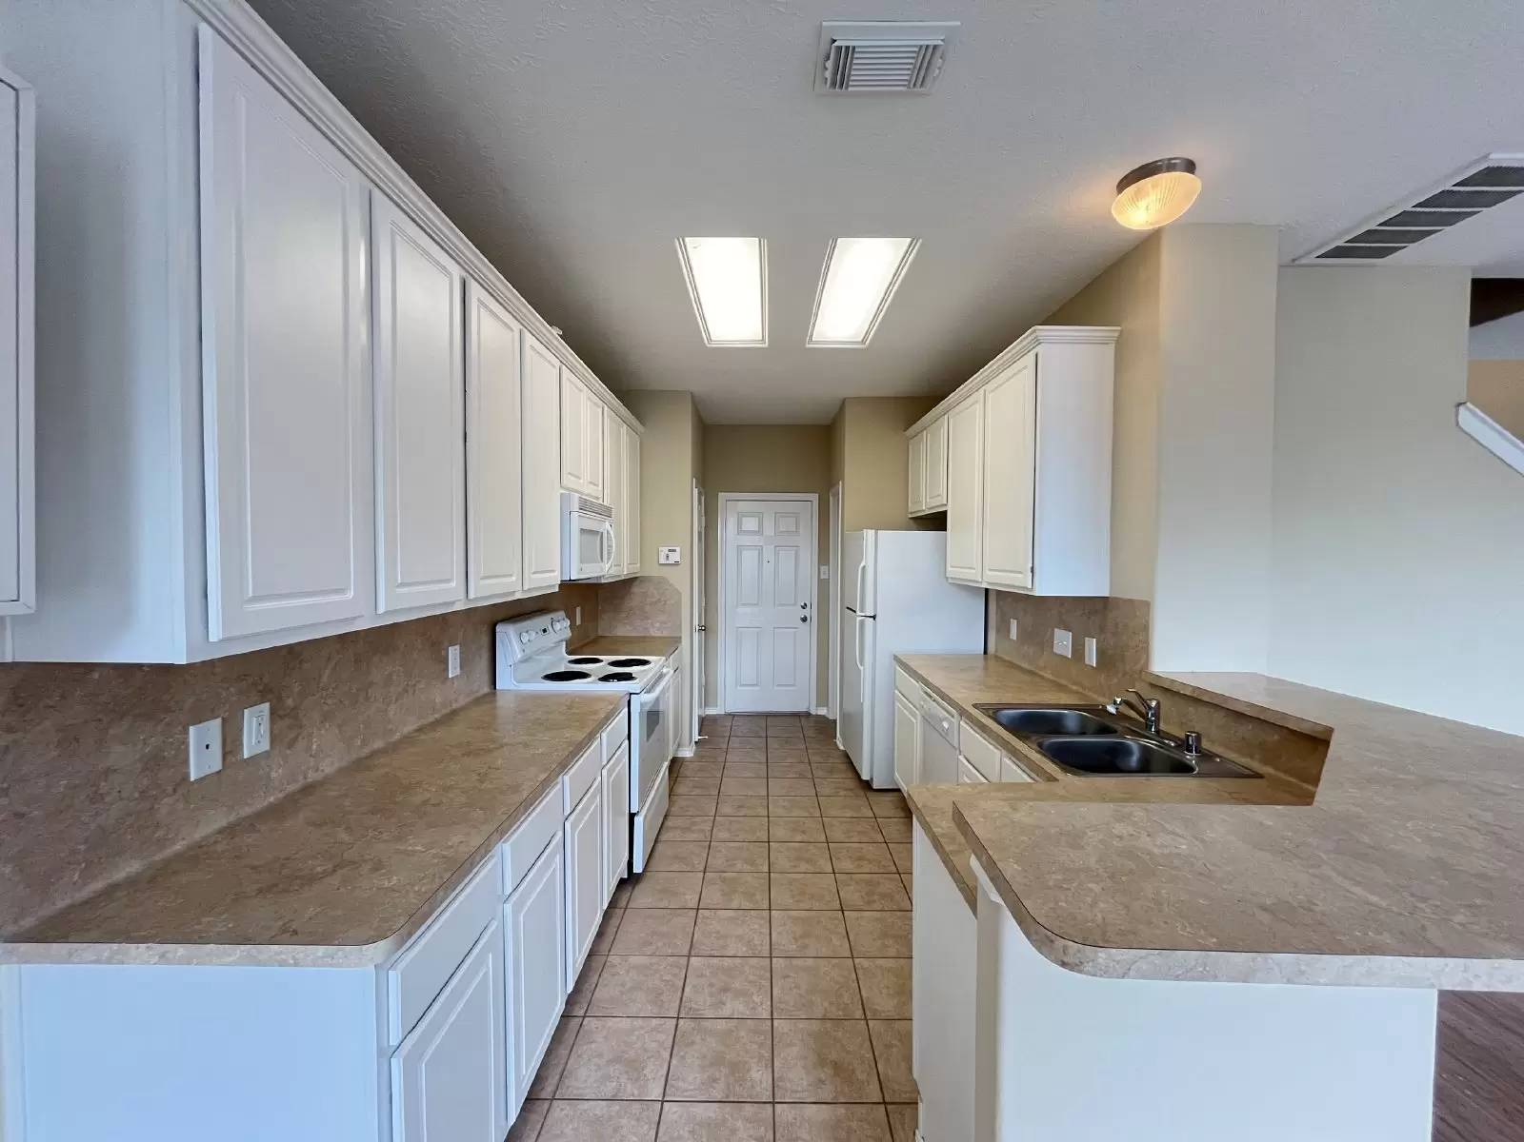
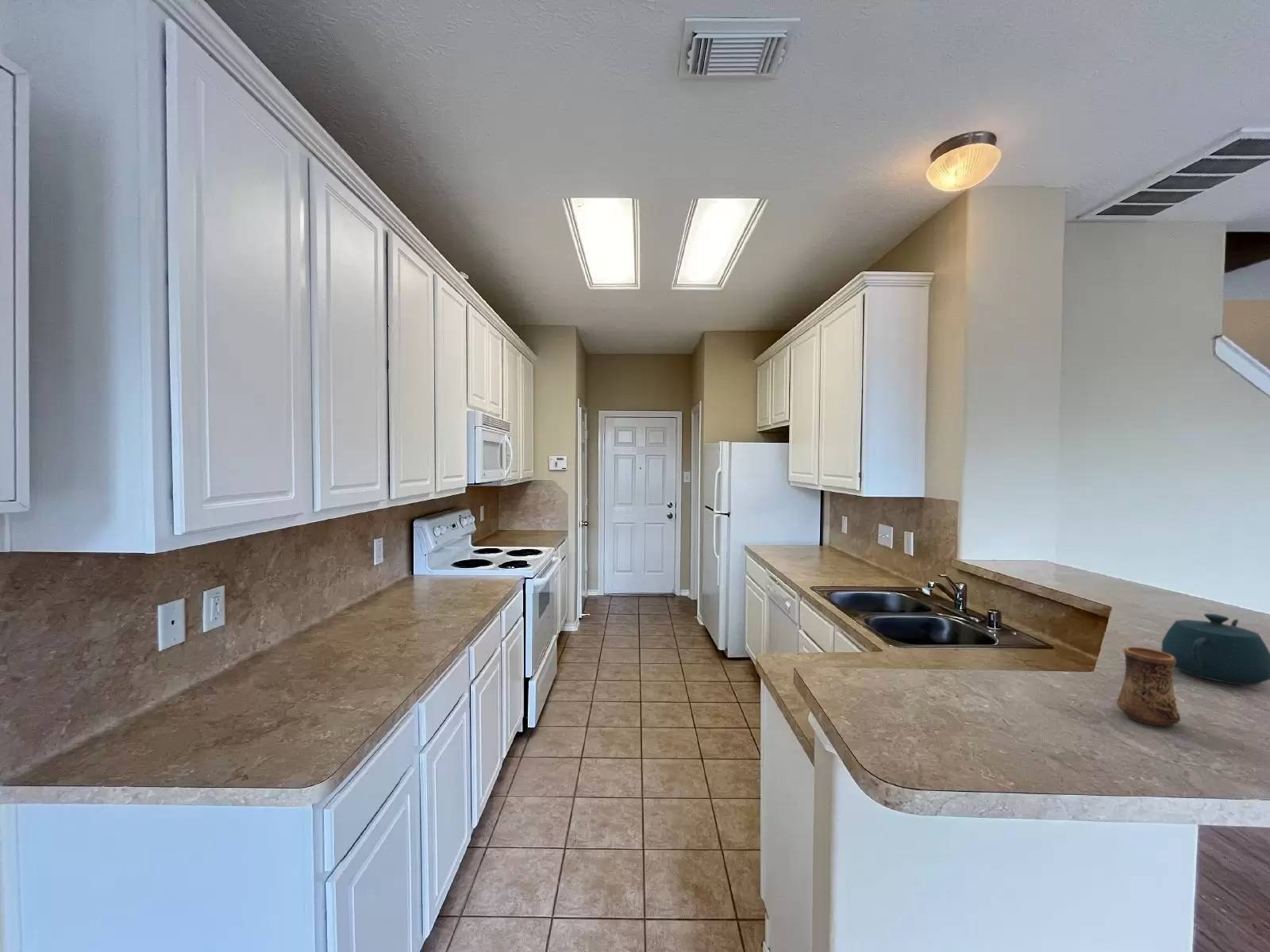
+ cup [1116,646,1181,727]
+ teapot [1160,613,1270,686]
